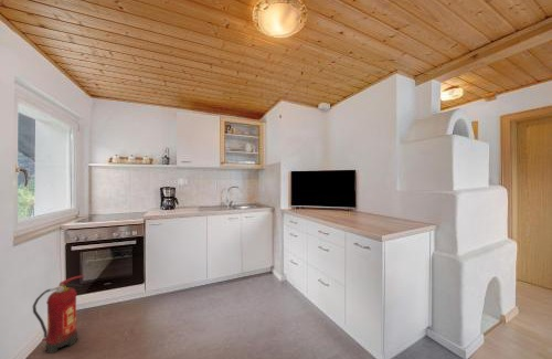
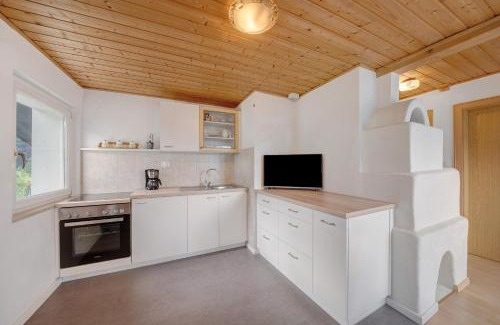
- fire extinguisher [32,274,85,355]
